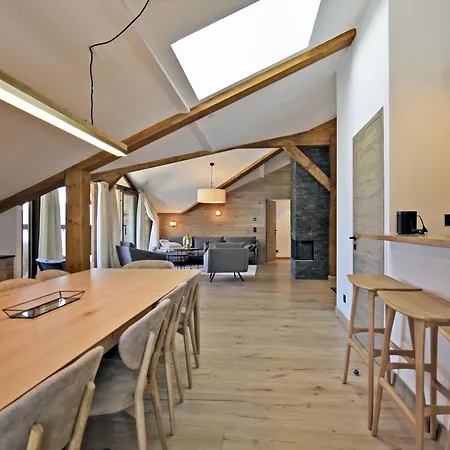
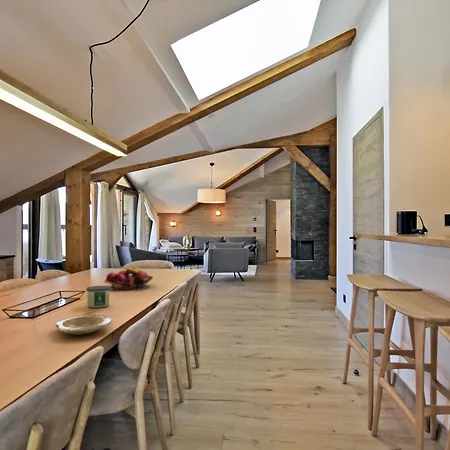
+ fruit basket [103,267,154,291]
+ plate [55,314,113,336]
+ candle [85,285,111,309]
